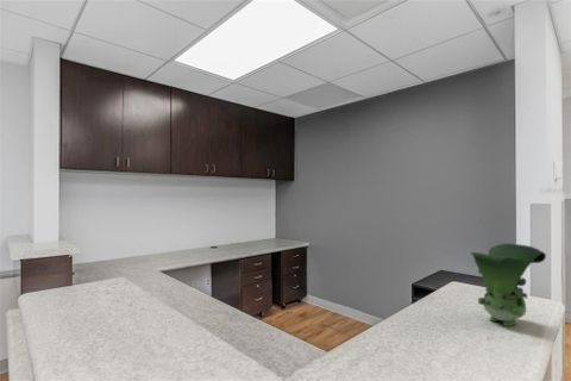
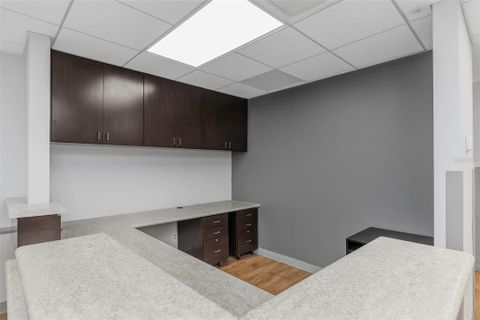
- toy figurine [470,242,547,327]
